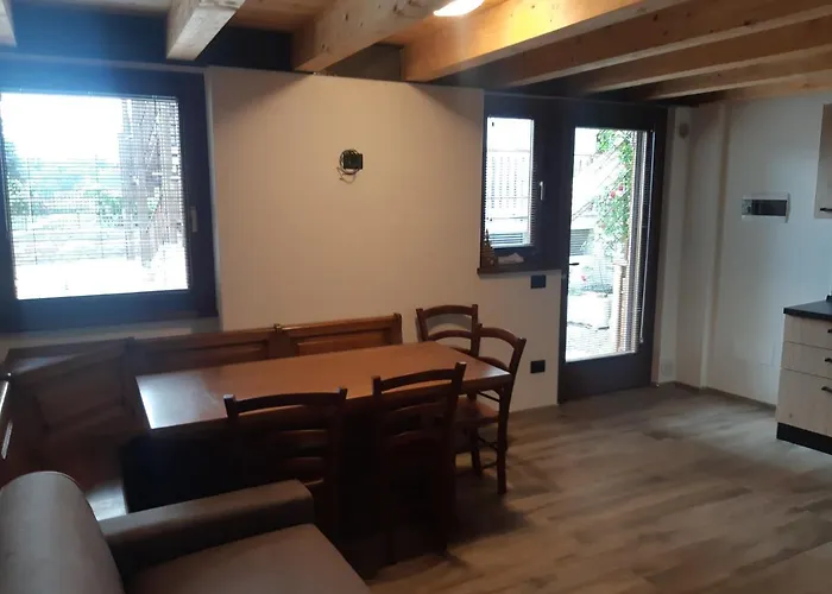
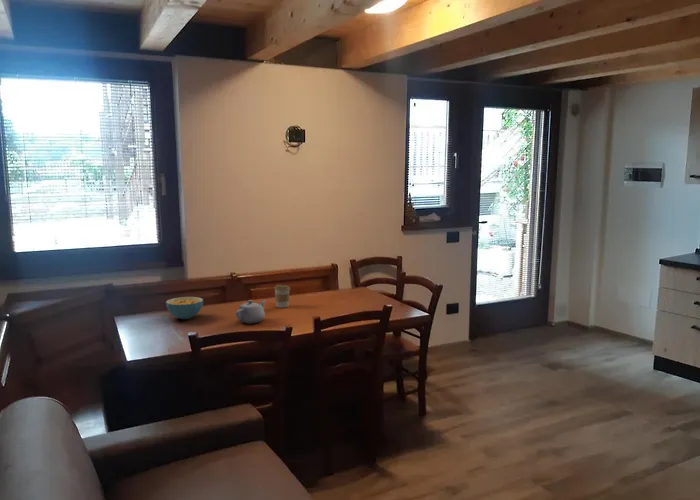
+ teapot [235,299,267,325]
+ cereal bowl [165,296,204,320]
+ coffee cup [273,284,291,309]
